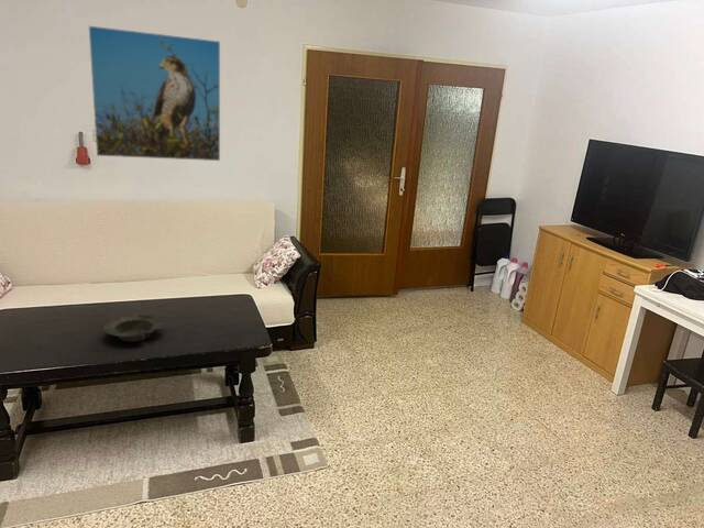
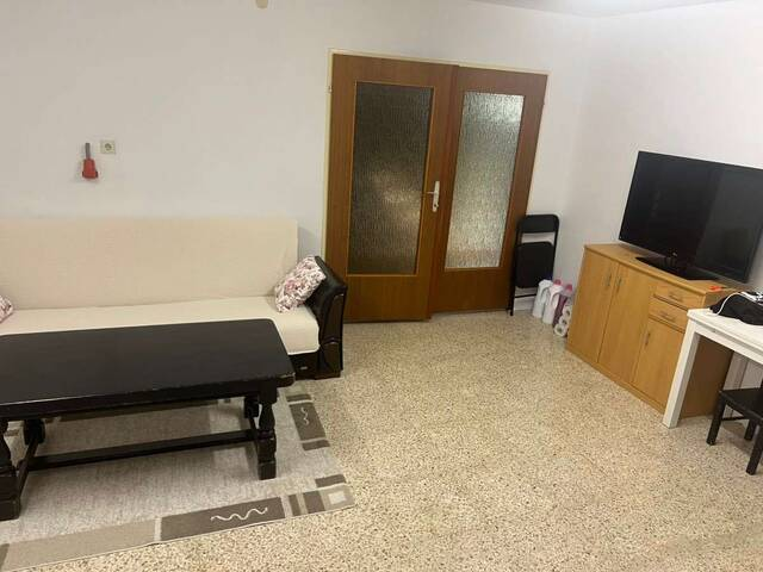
- bowl [102,314,164,343]
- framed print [88,25,221,162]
